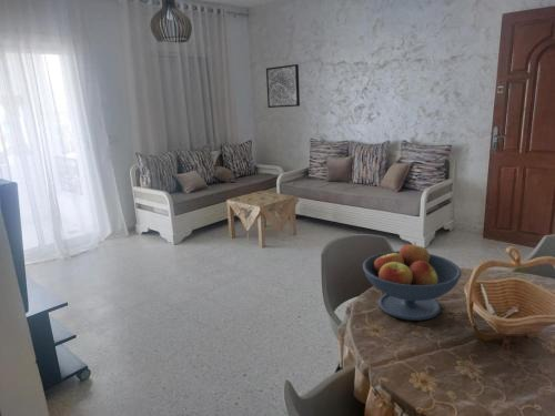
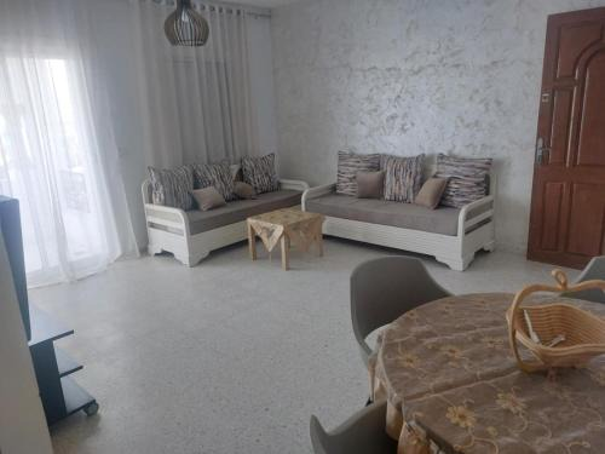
- wall art [265,63,301,109]
- fruit bowl [362,241,463,322]
